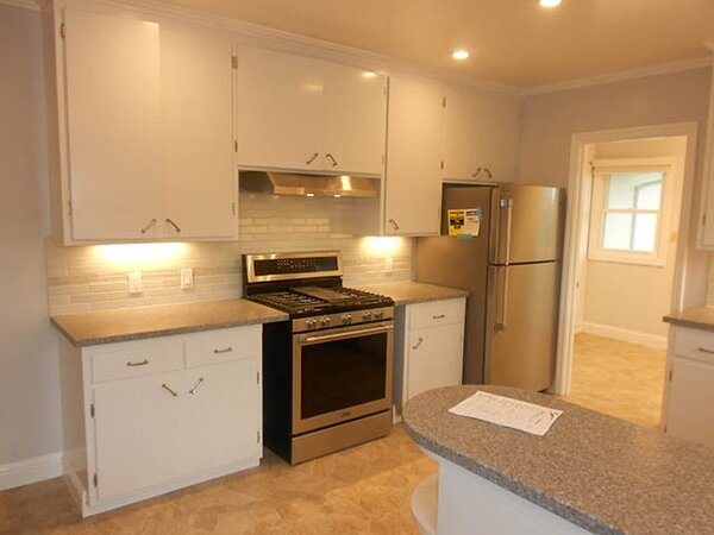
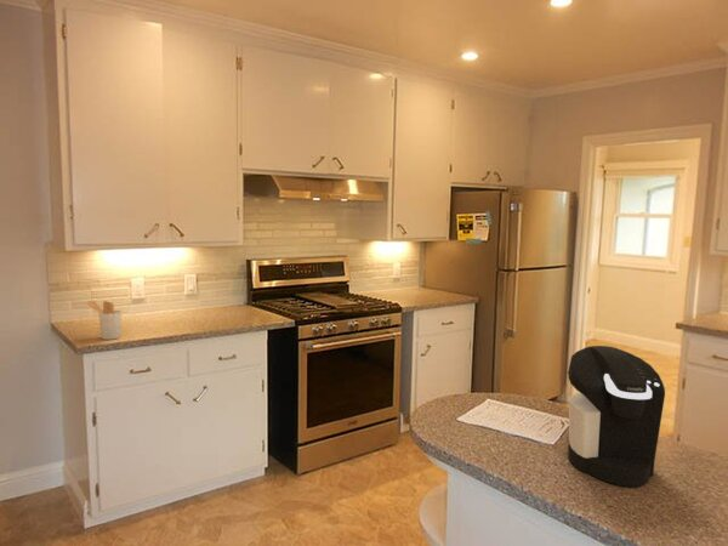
+ coffee maker [567,345,666,488]
+ utensil holder [85,300,123,341]
